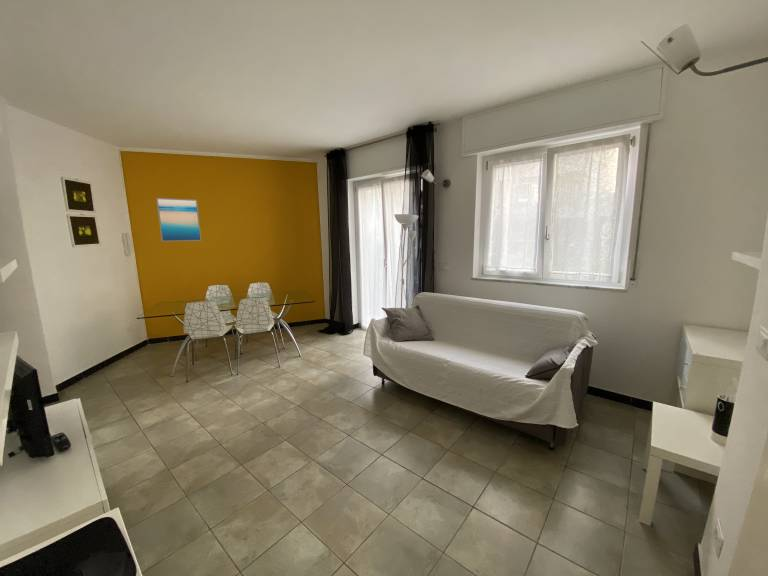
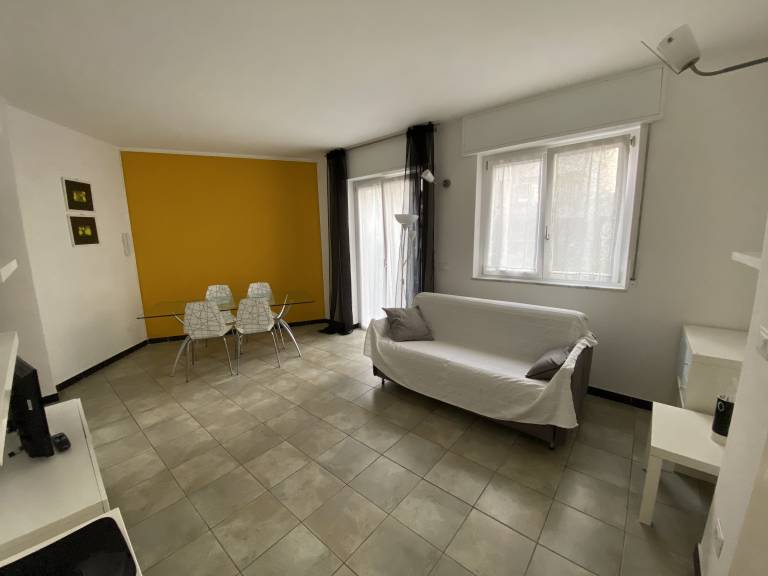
- wall art [155,197,202,242]
